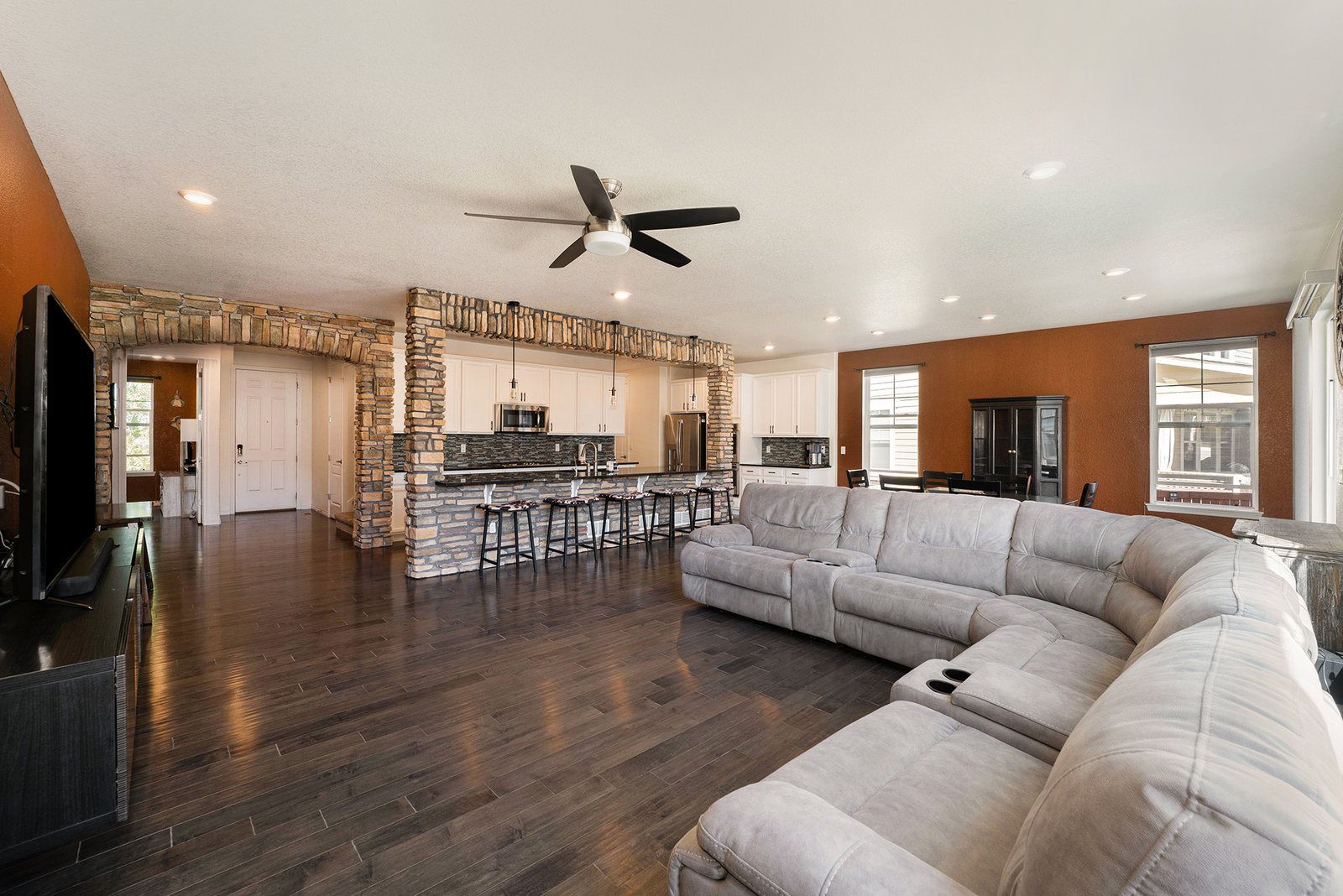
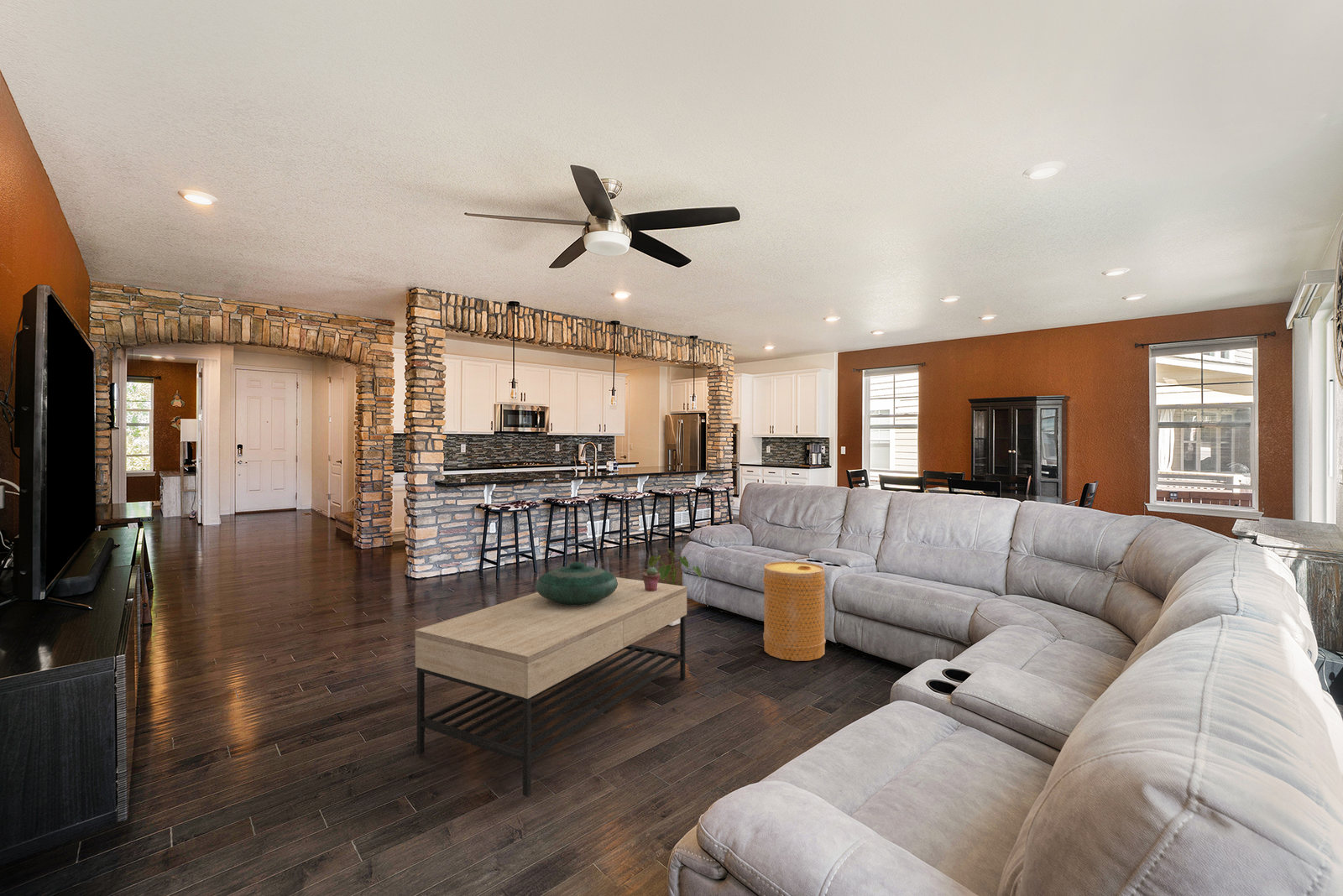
+ decorative bowl [535,561,618,606]
+ potted succulent [642,566,661,591]
+ coffee table [414,576,687,798]
+ basket [762,560,827,662]
+ house plant [647,548,702,627]
